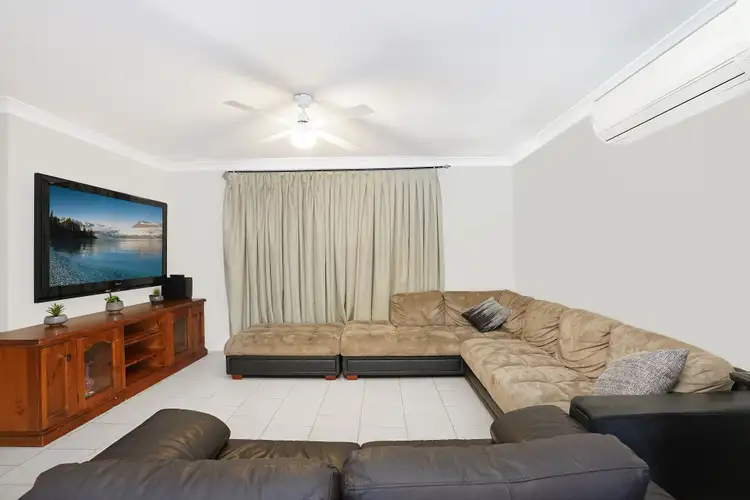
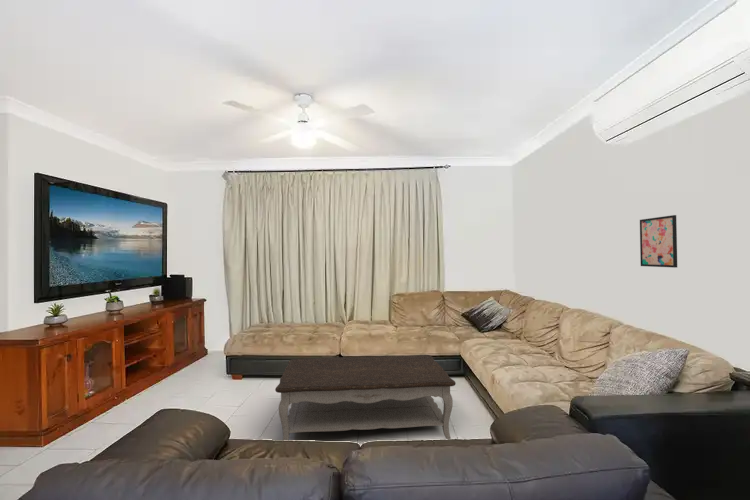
+ coffee table [274,354,457,441]
+ wall art [639,214,678,269]
